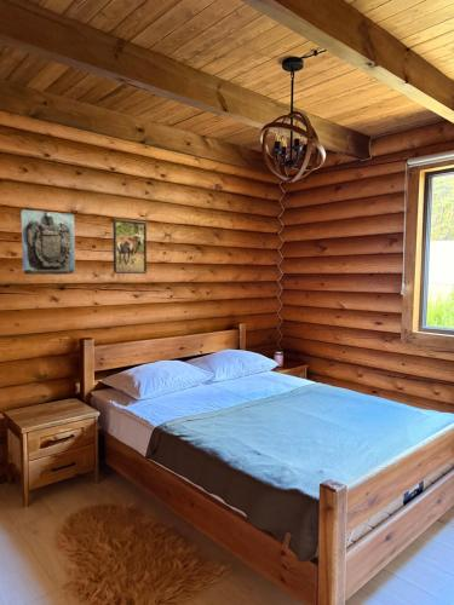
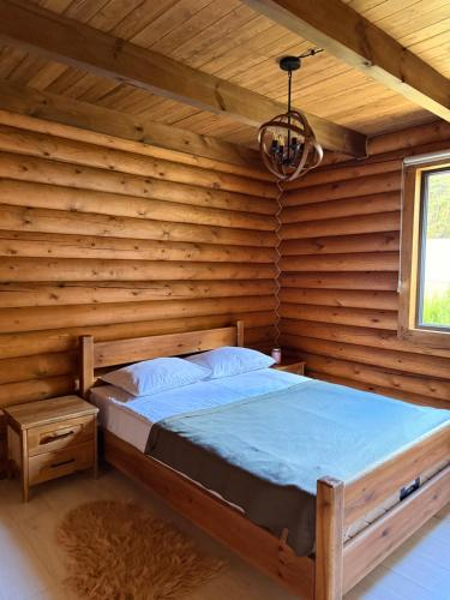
- wall sculpture [21,208,76,276]
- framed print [111,218,148,275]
